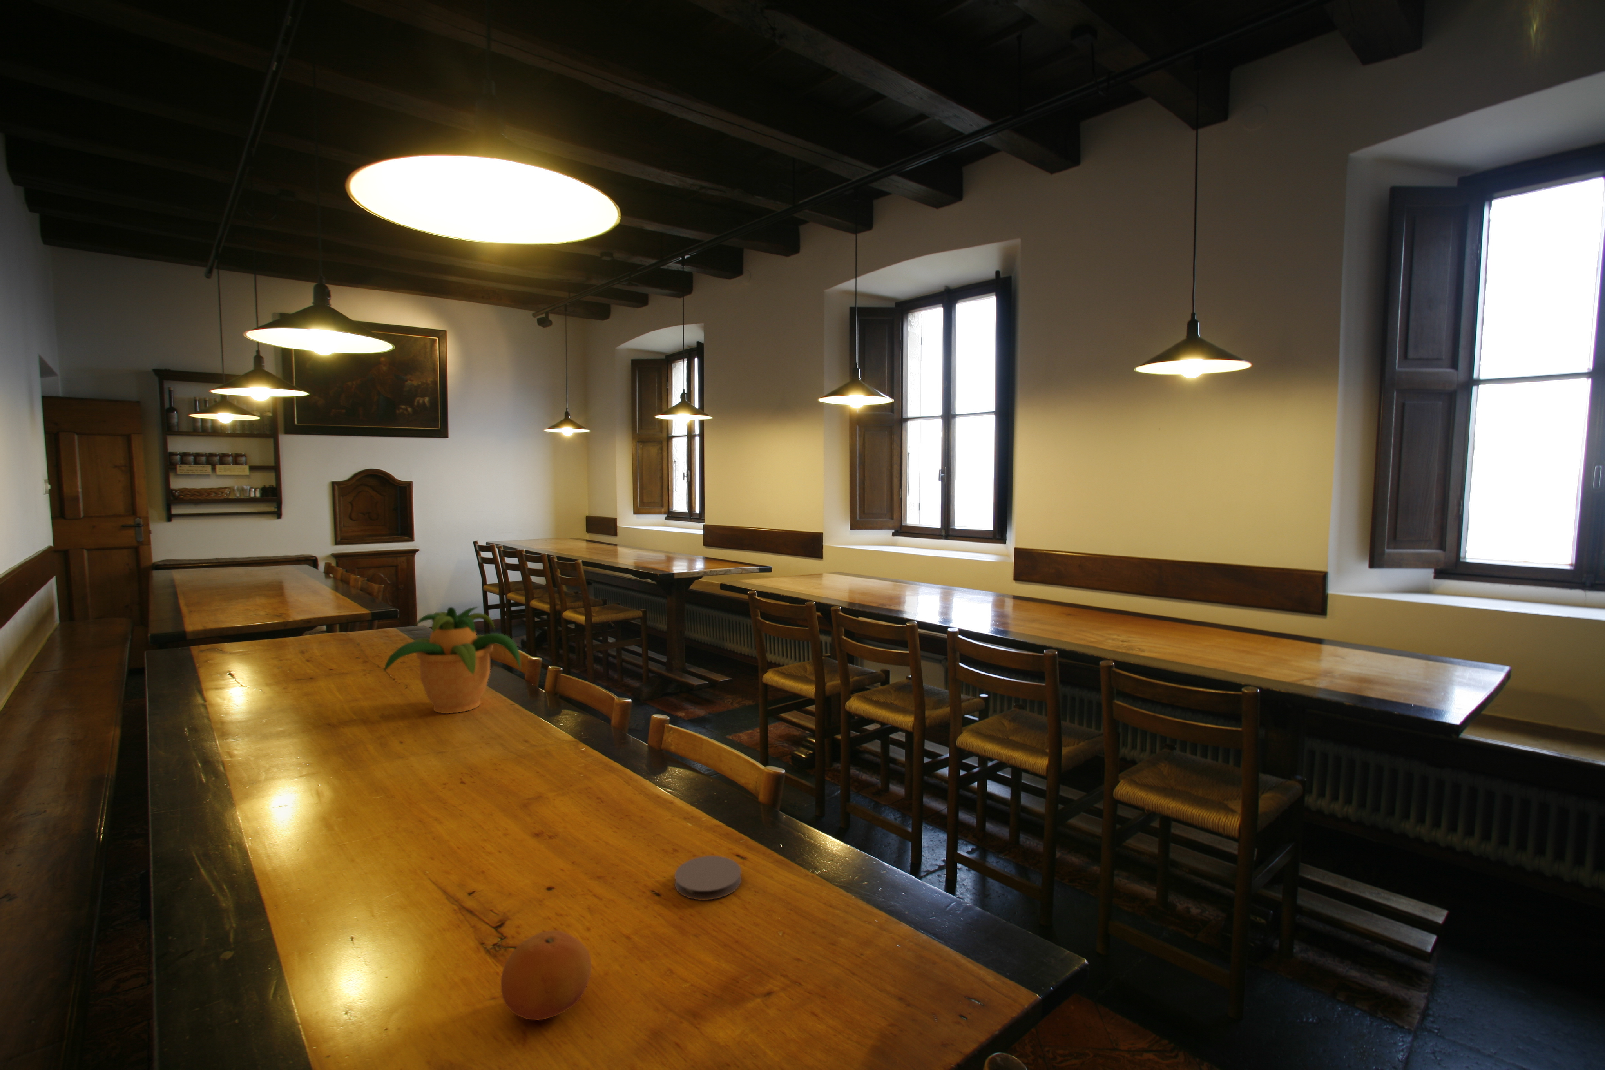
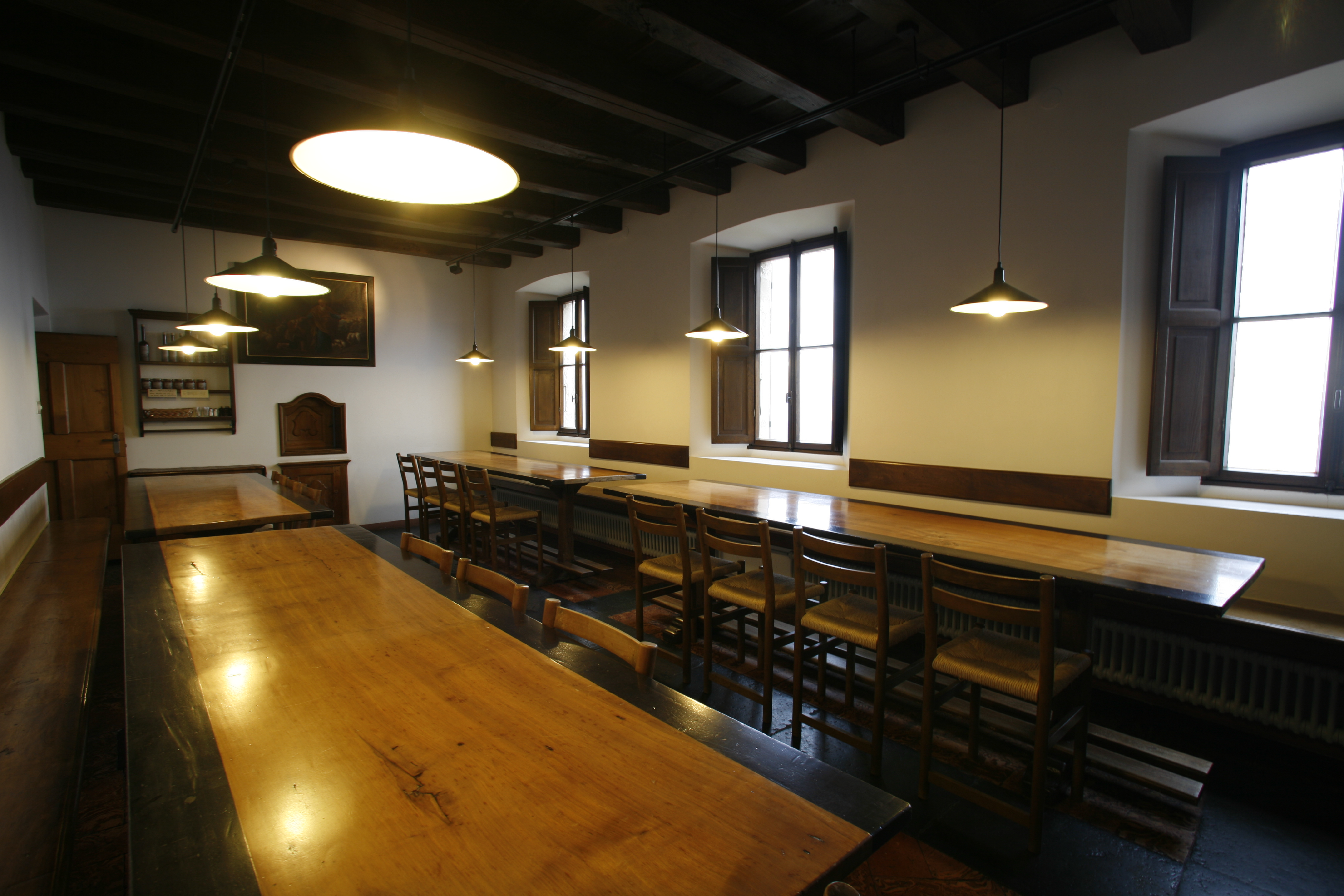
- fruit [500,930,591,1021]
- potted plant [383,607,521,713]
- coaster [675,856,742,900]
